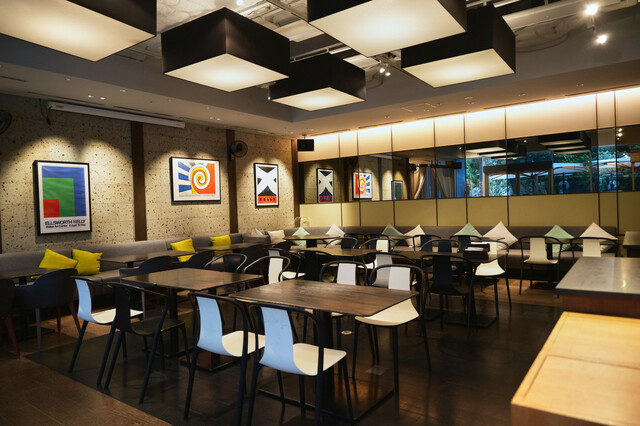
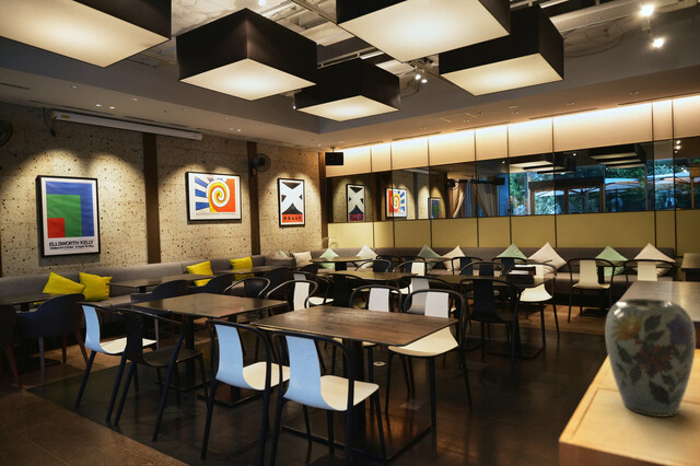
+ vase [604,298,697,418]
